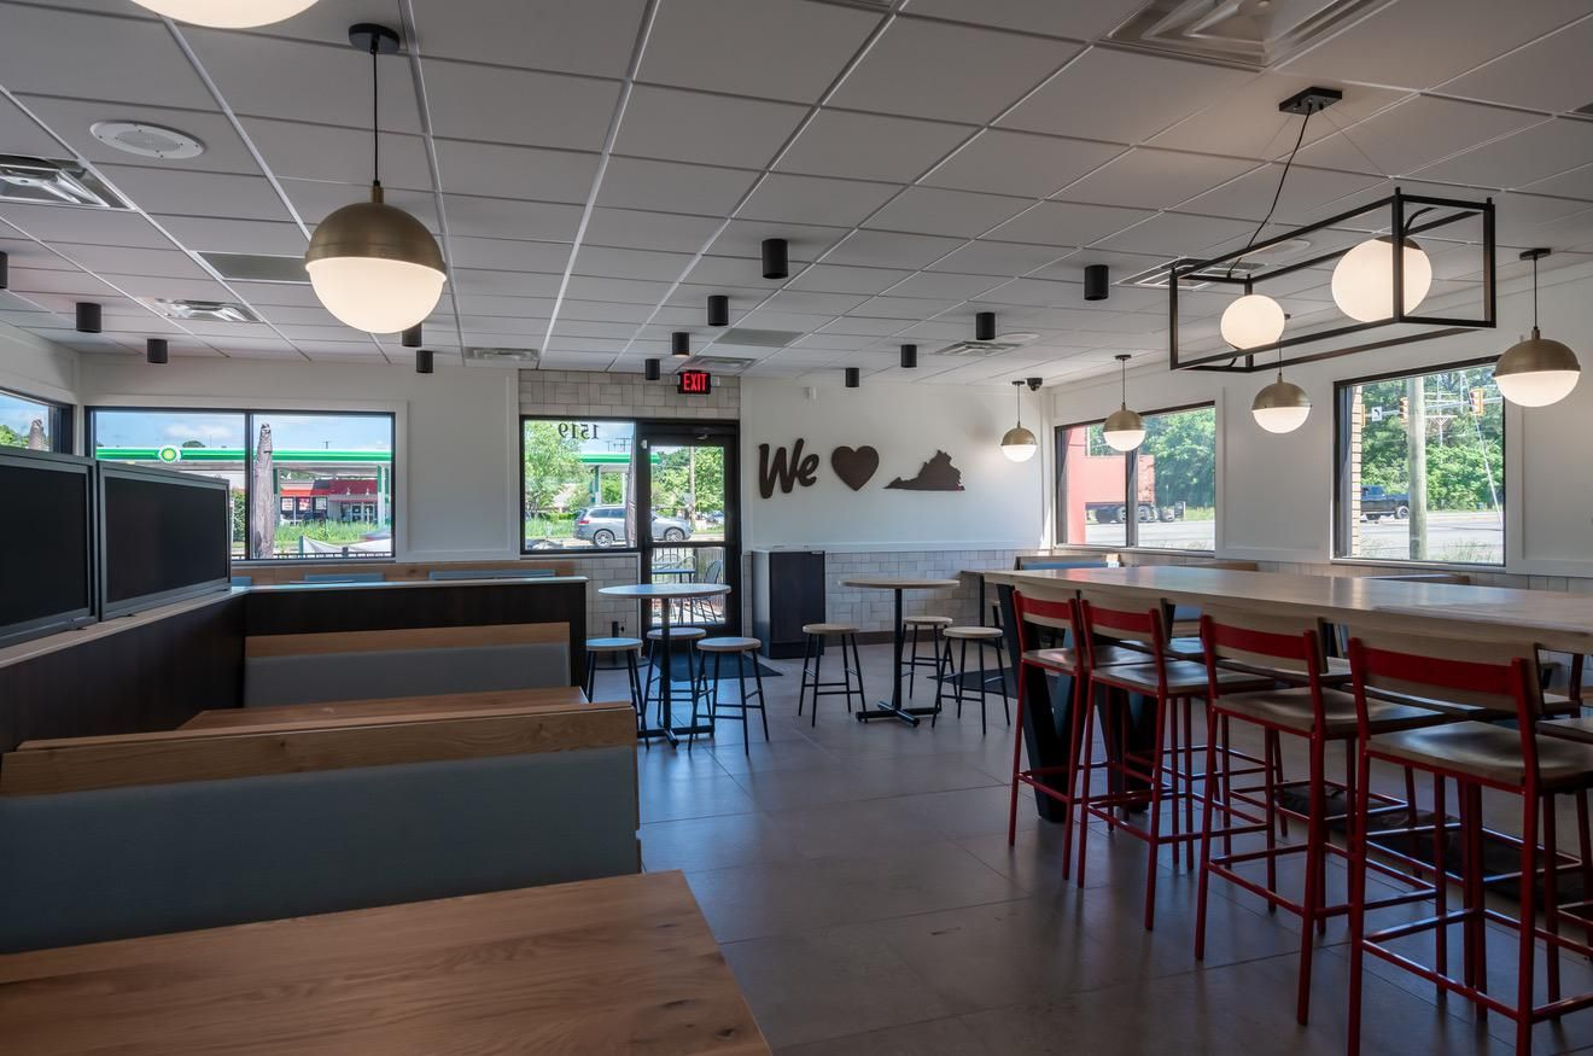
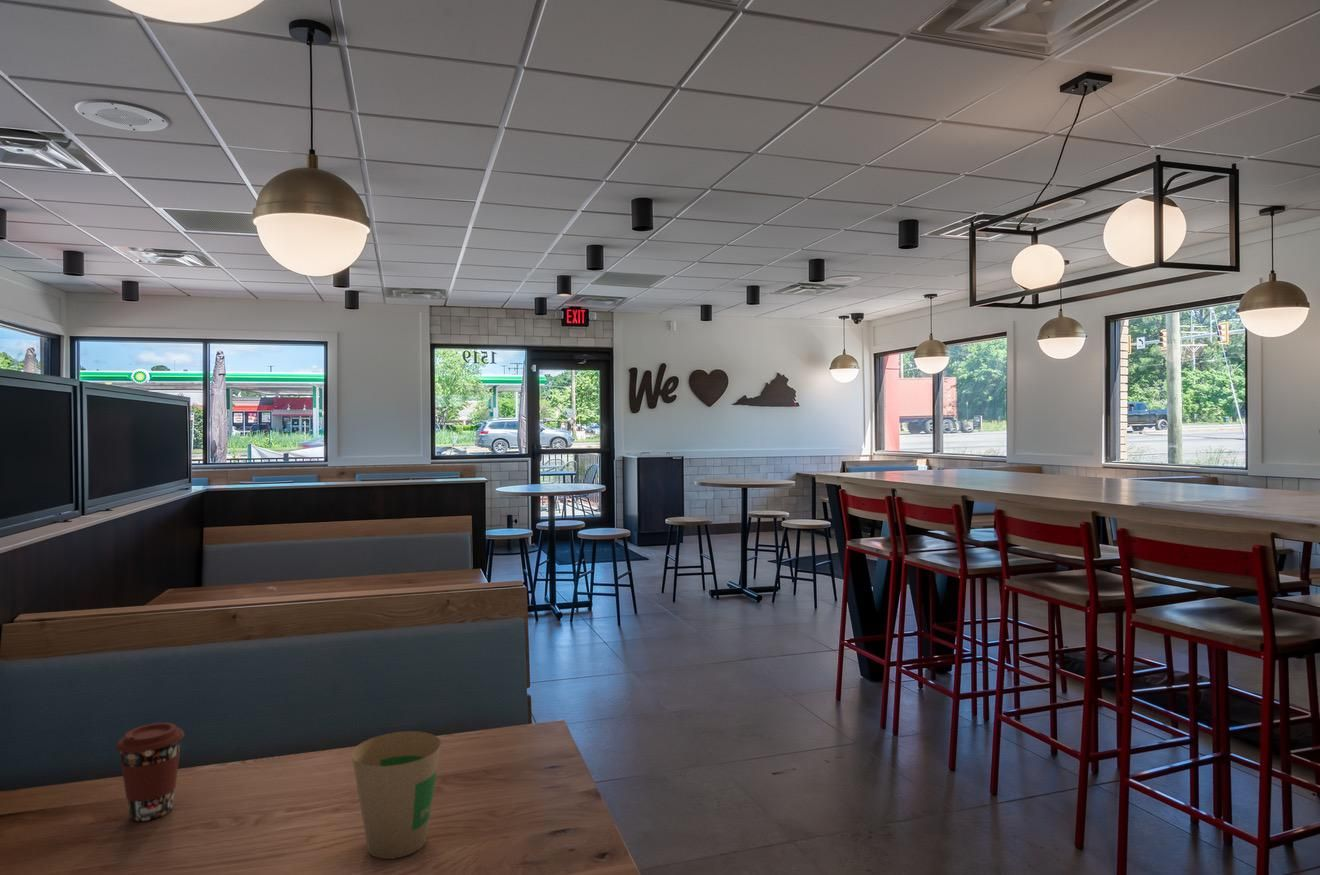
+ coffee cup [115,722,185,822]
+ paper cup [350,730,442,860]
